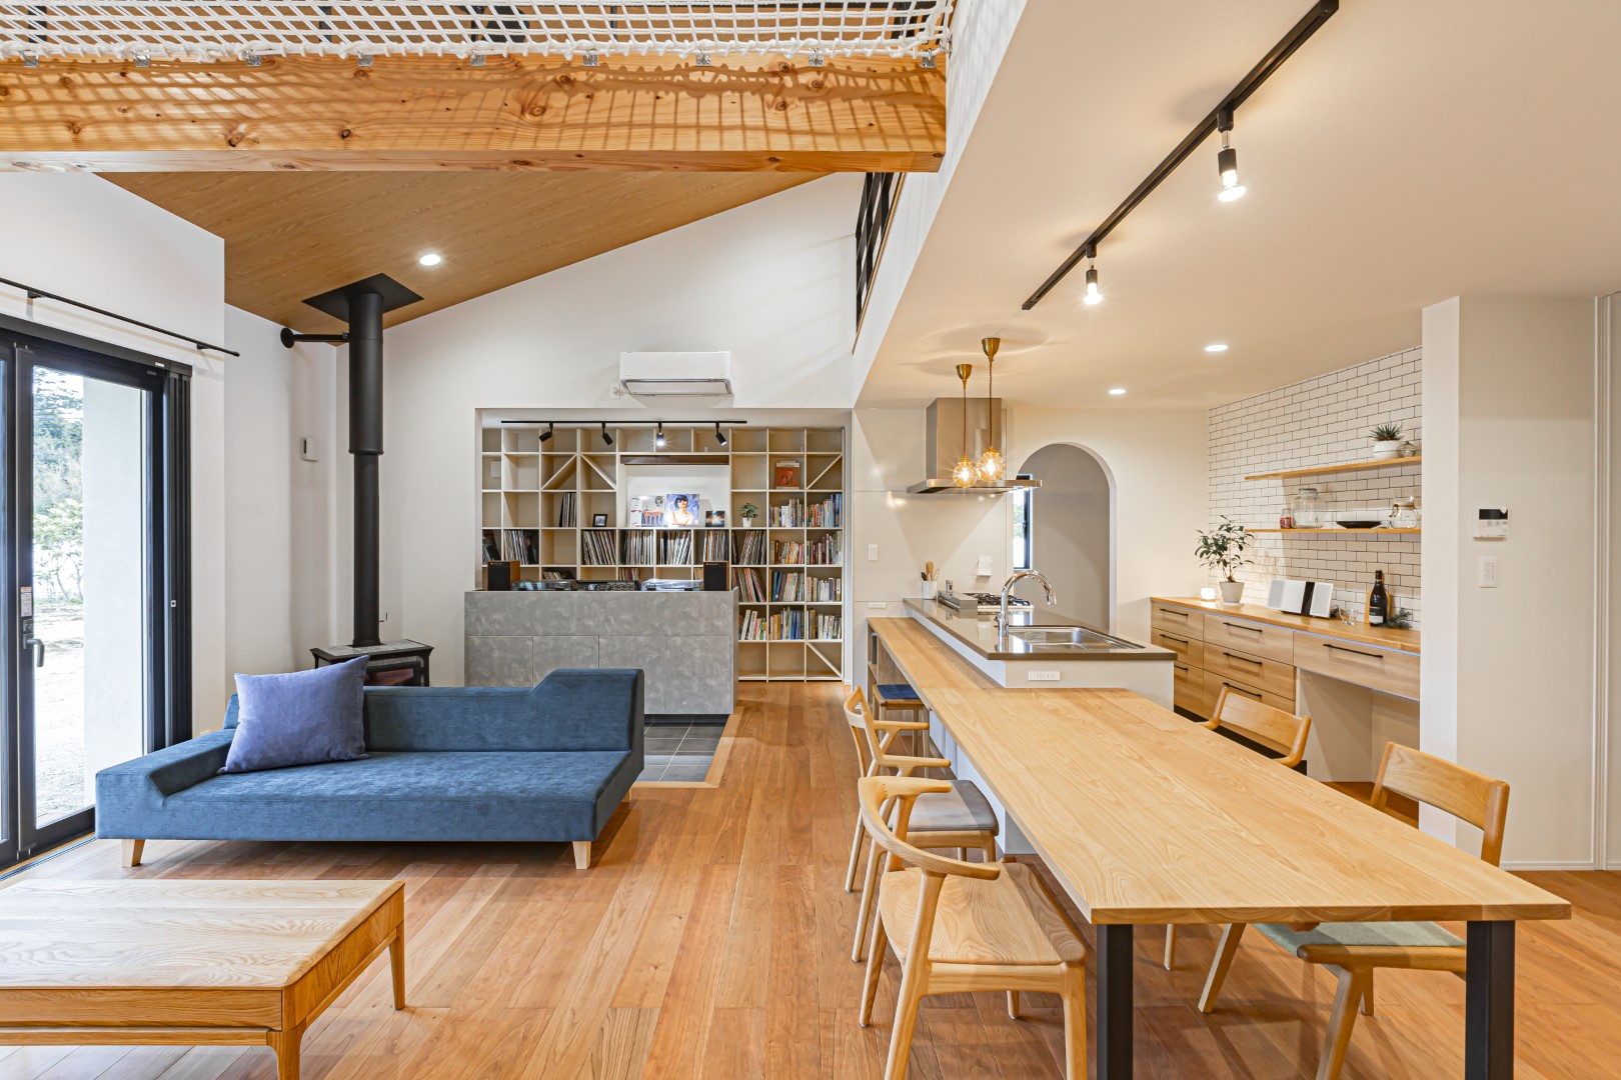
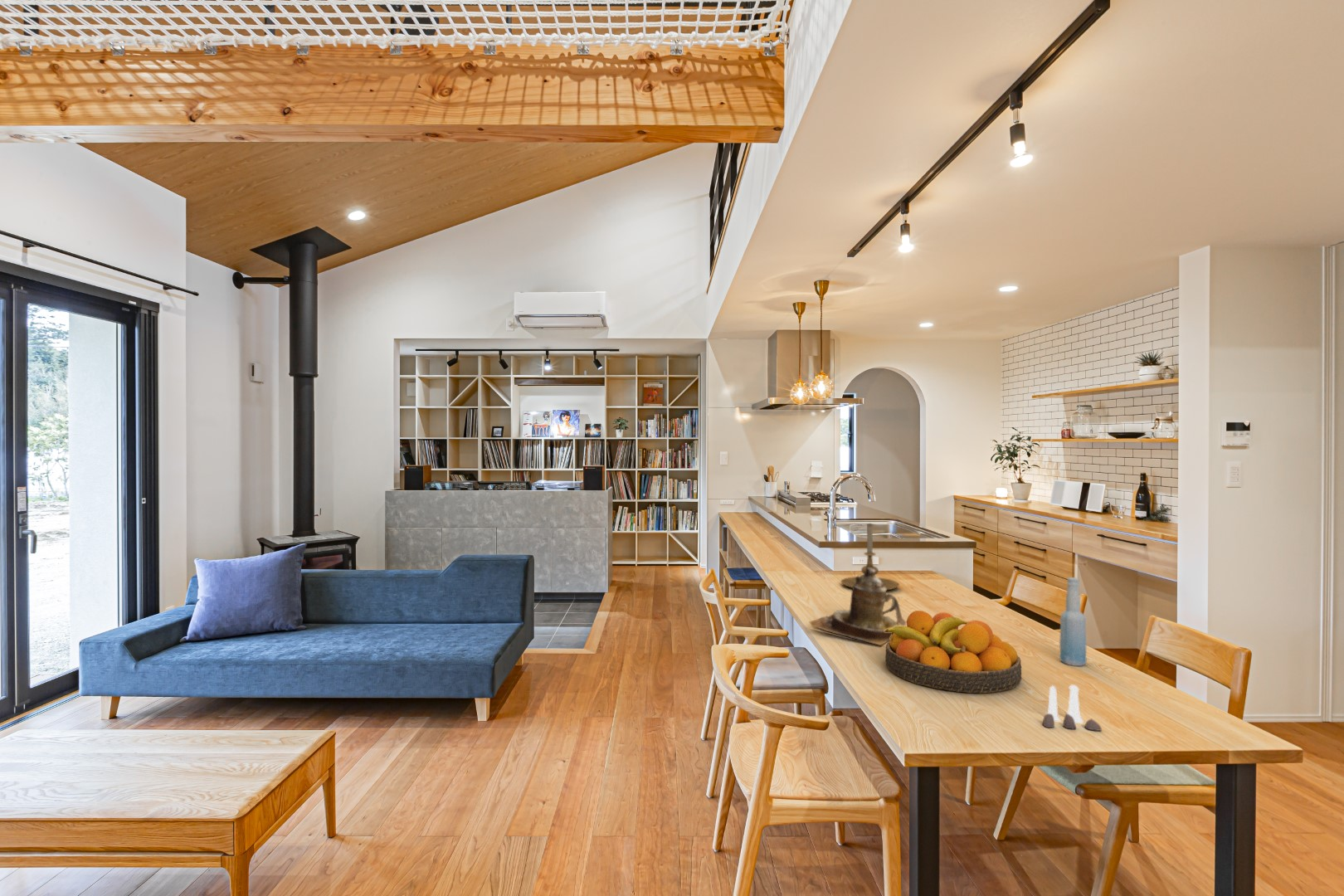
+ fruit bowl [884,610,1022,694]
+ teapot [809,567,907,646]
+ salt and pepper shaker set [1042,684,1103,732]
+ bottle [1059,577,1087,667]
+ candle holder [840,522,900,592]
